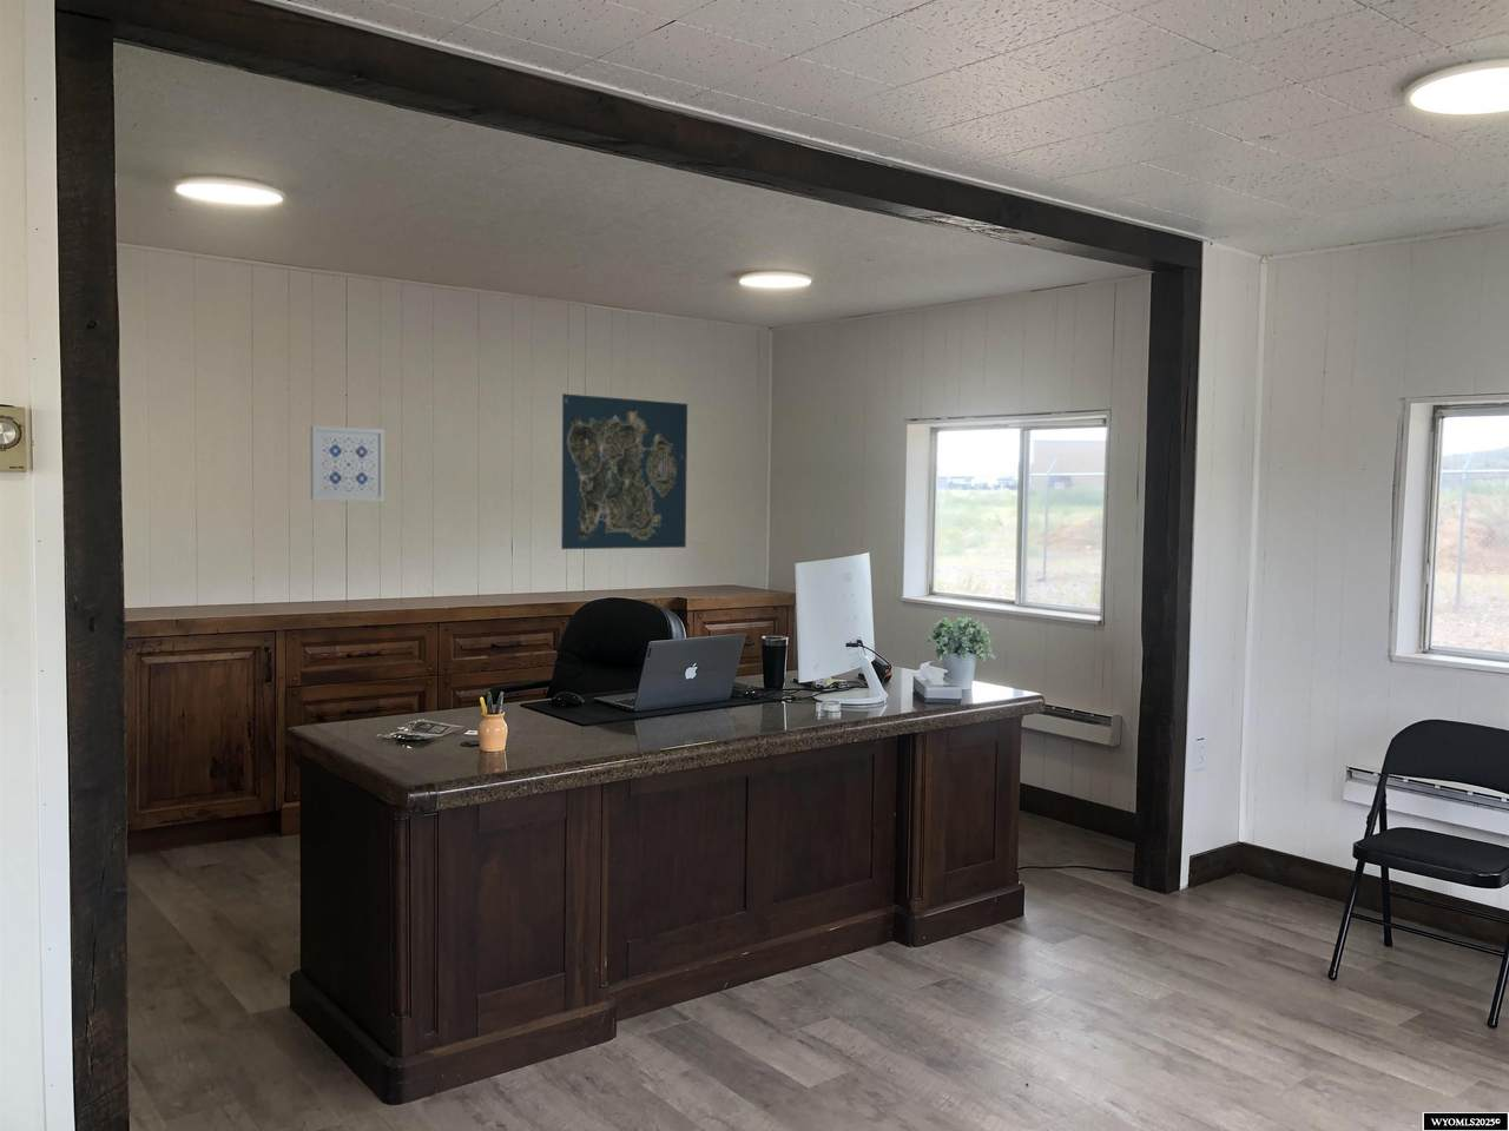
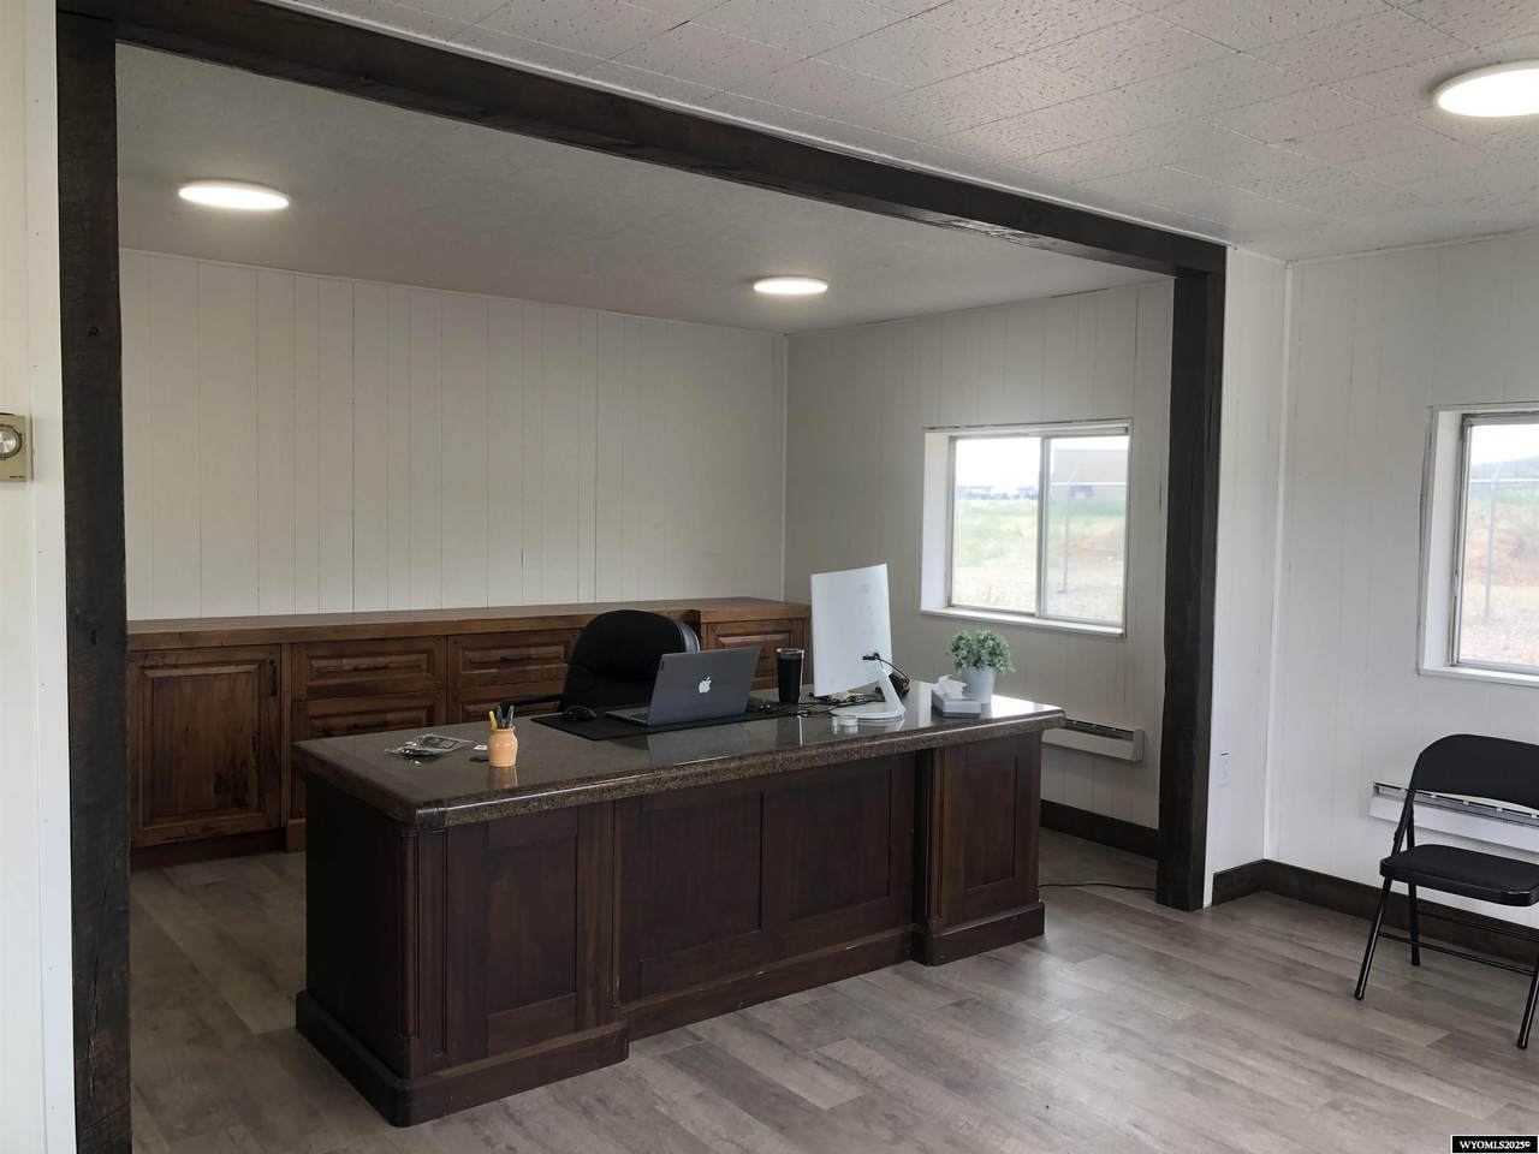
- wall art [309,424,385,501]
- map [560,392,688,550]
